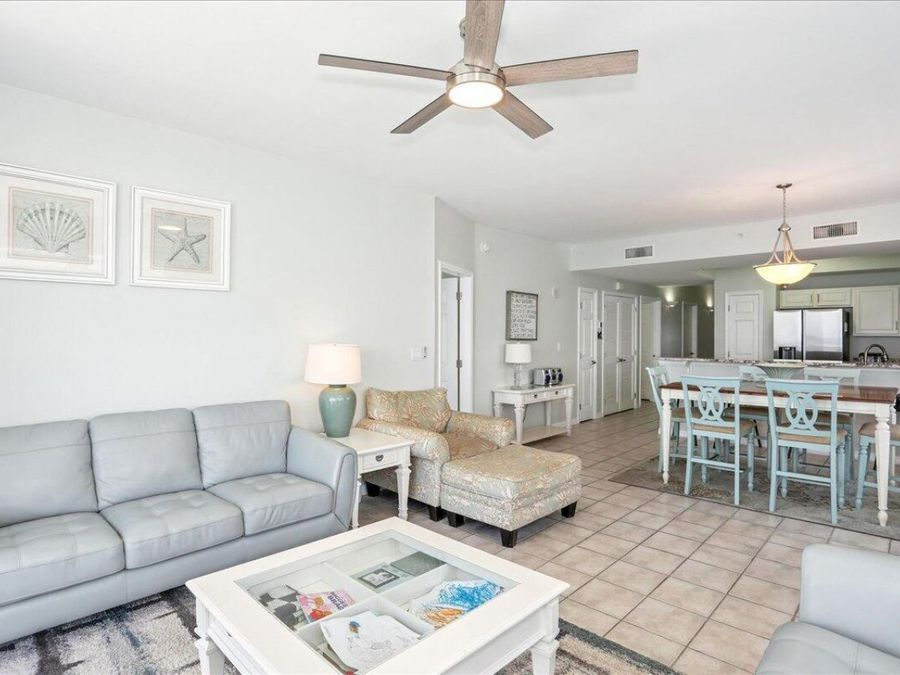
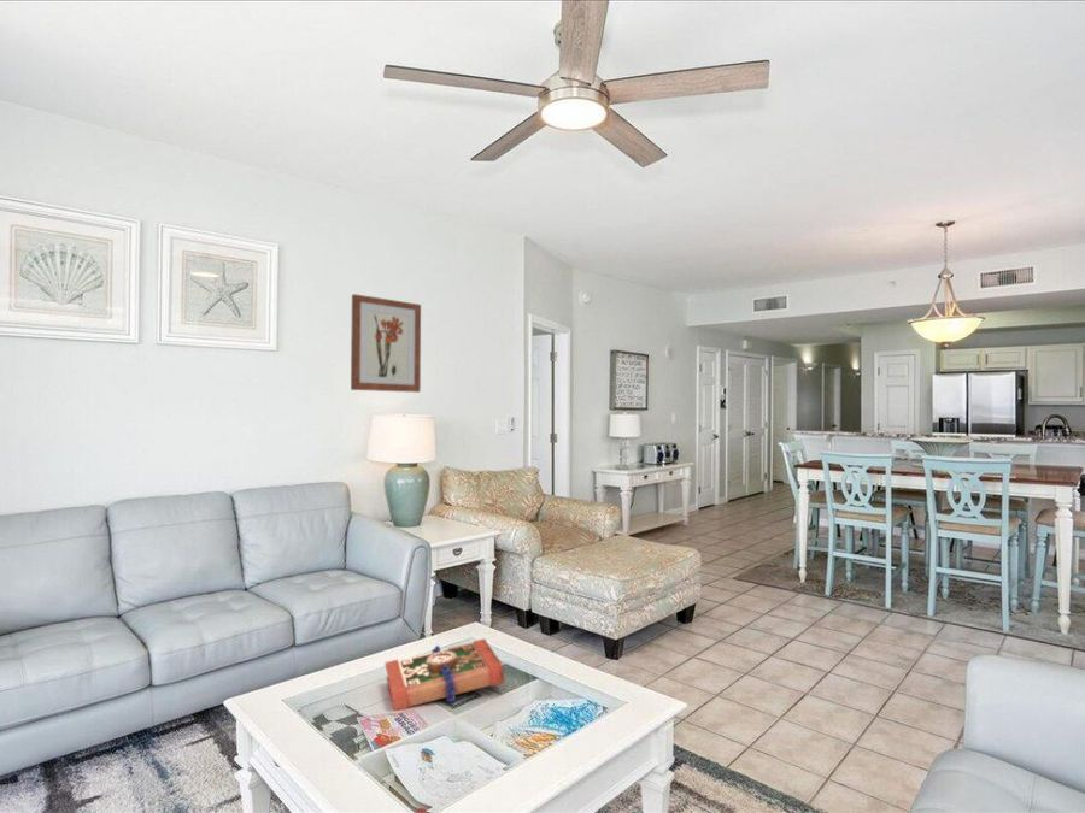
+ wall art [350,293,422,394]
+ book [383,637,505,712]
